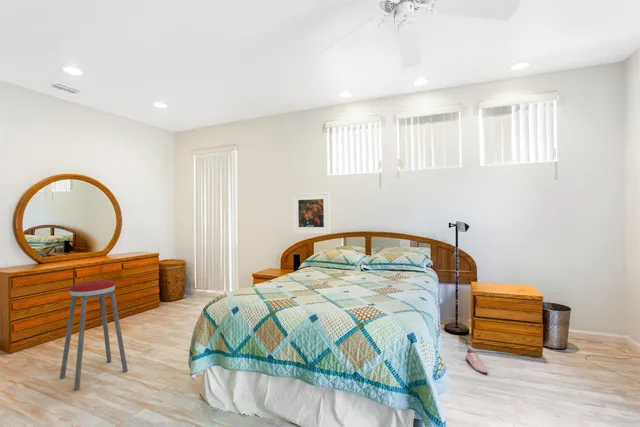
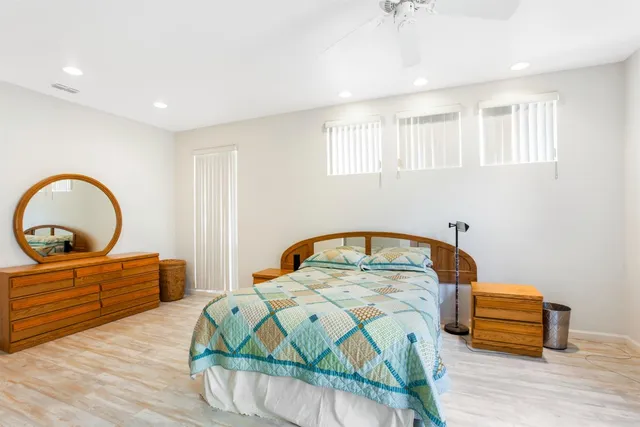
- music stool [59,279,129,392]
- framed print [292,192,331,235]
- shoe [465,348,488,374]
